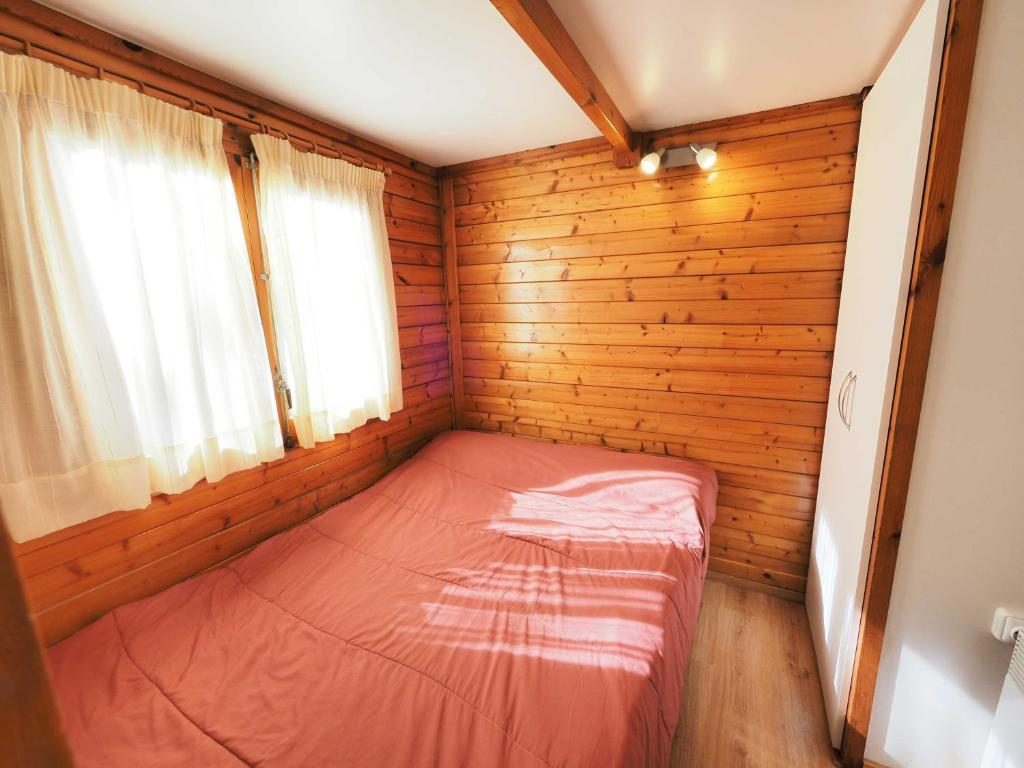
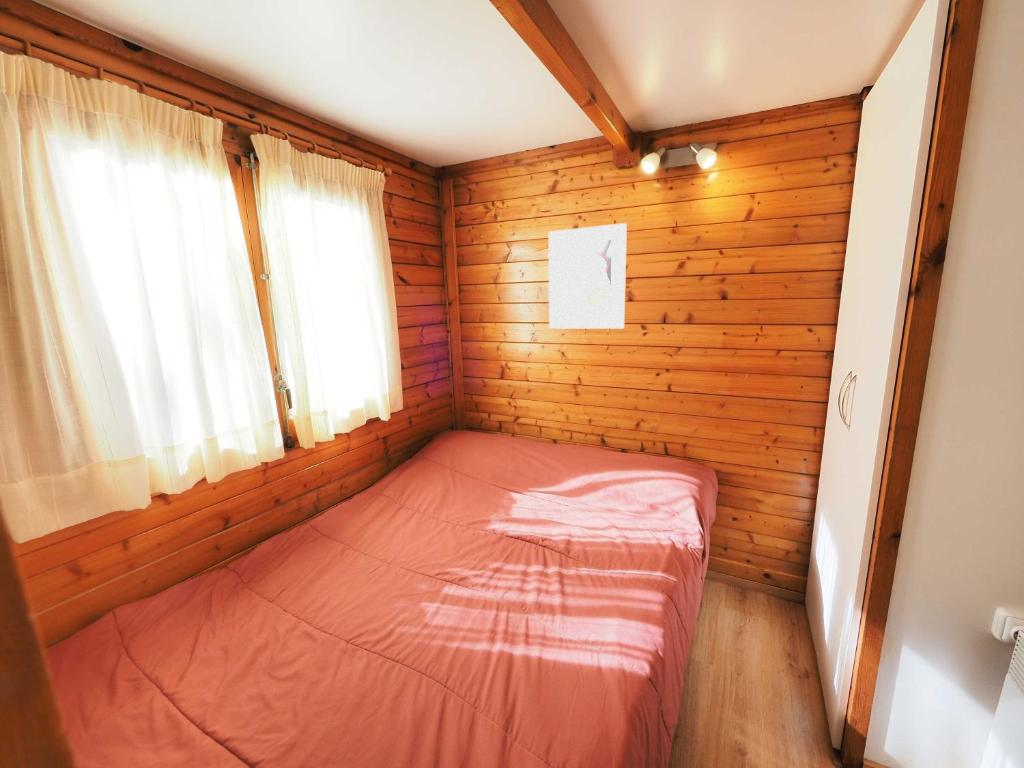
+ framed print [548,222,628,330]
